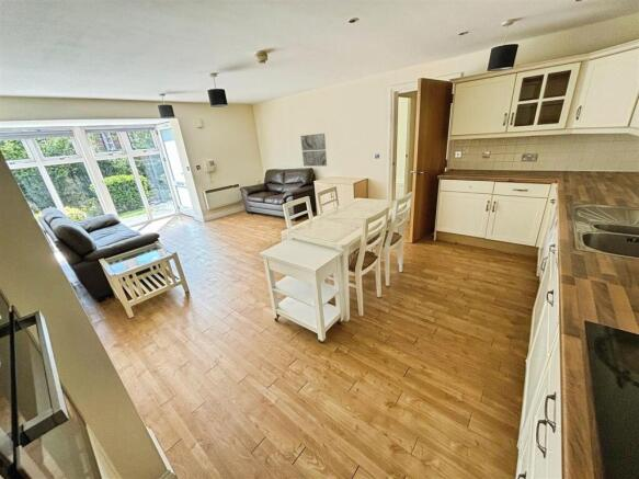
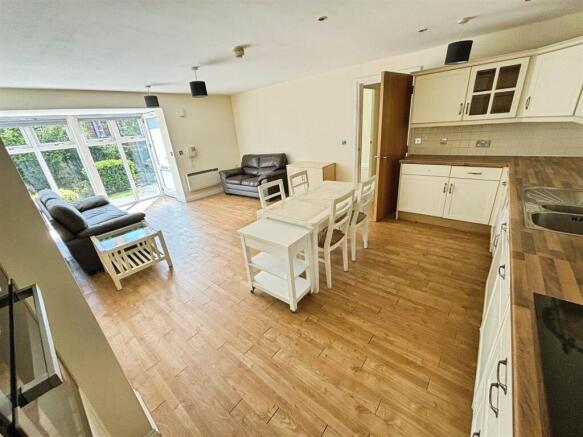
- wall art [299,133,328,167]
